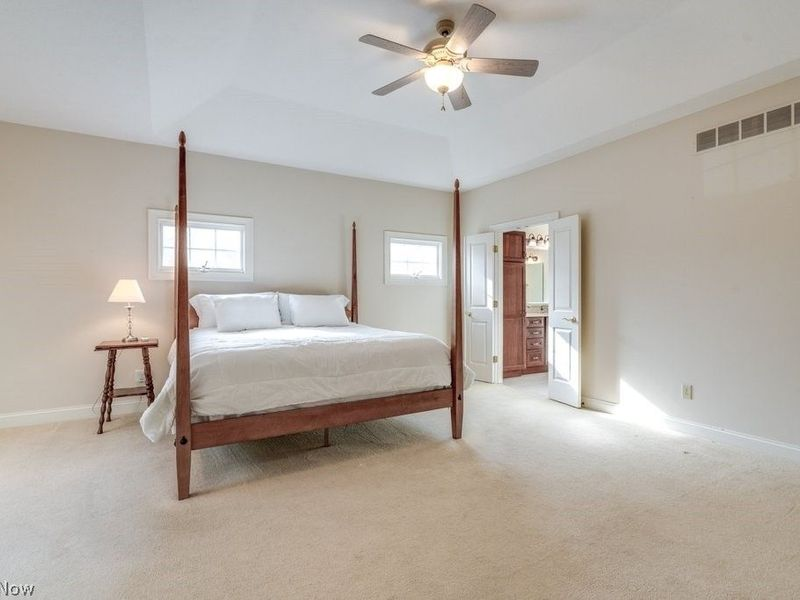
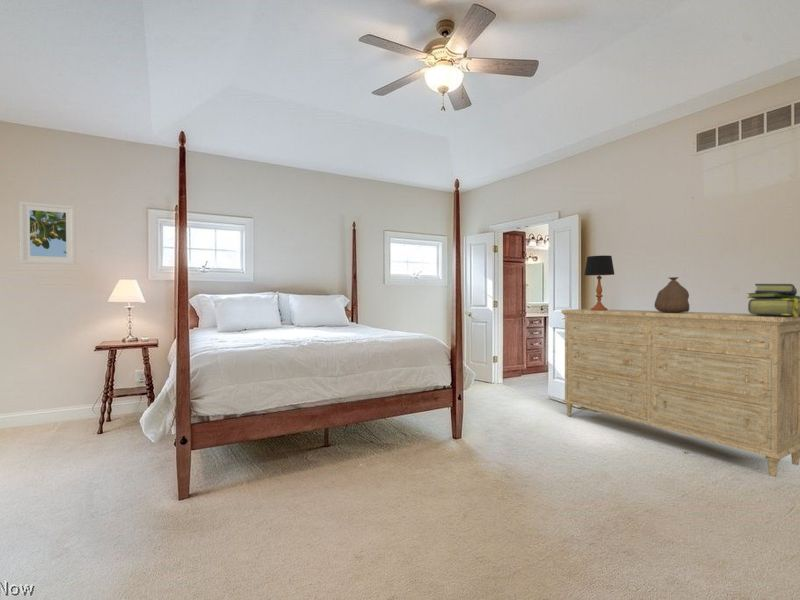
+ dresser [560,308,800,478]
+ stack of books [745,283,800,317]
+ bag [653,276,690,313]
+ table lamp [583,255,615,311]
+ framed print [19,201,77,265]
